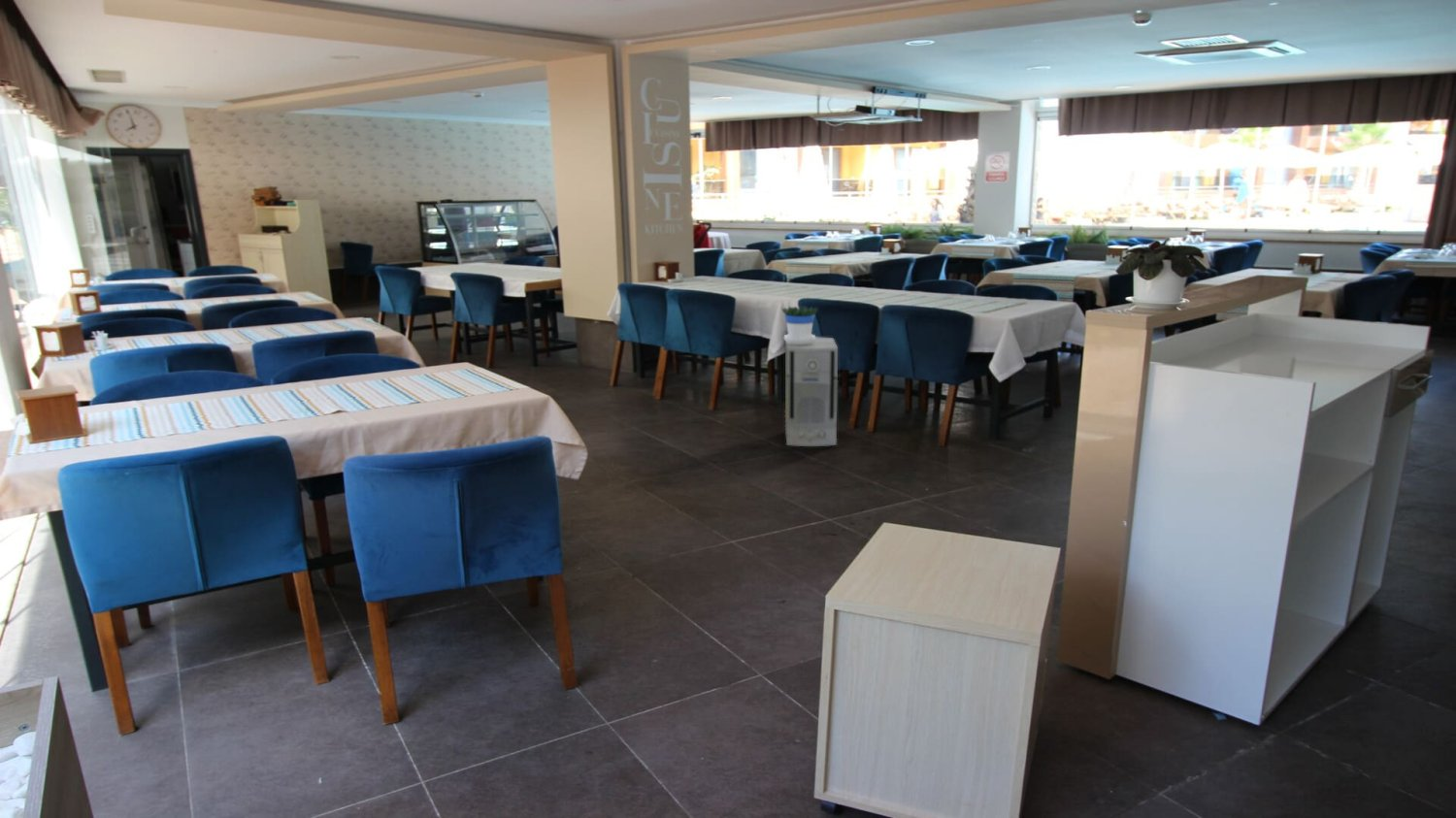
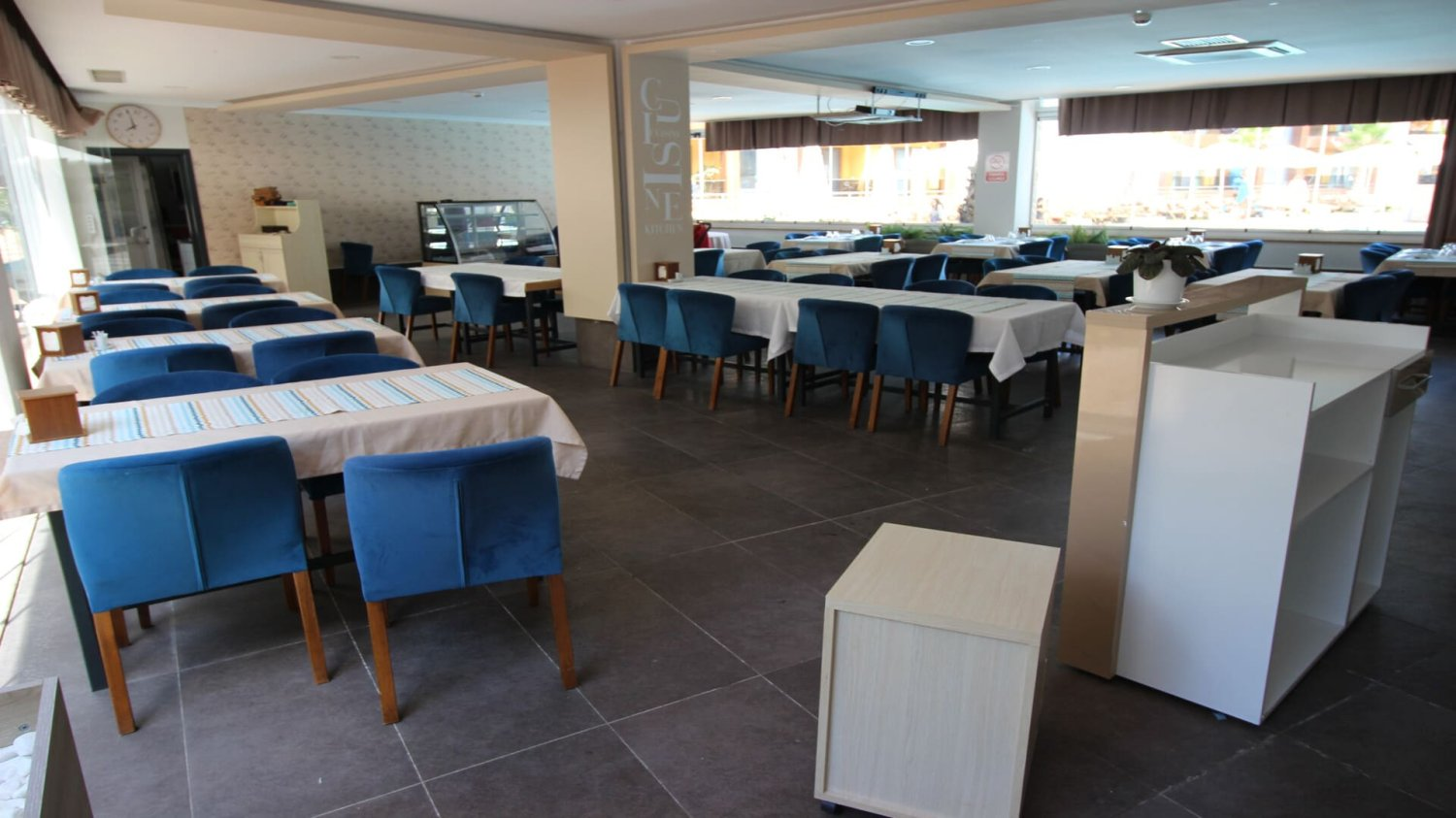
- flowerpot [780,306,819,344]
- air purifier [784,336,839,447]
